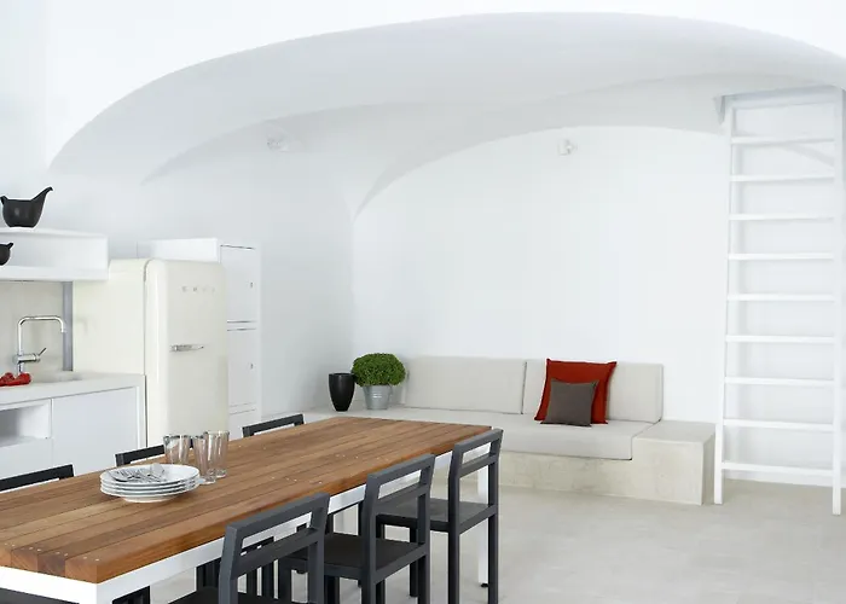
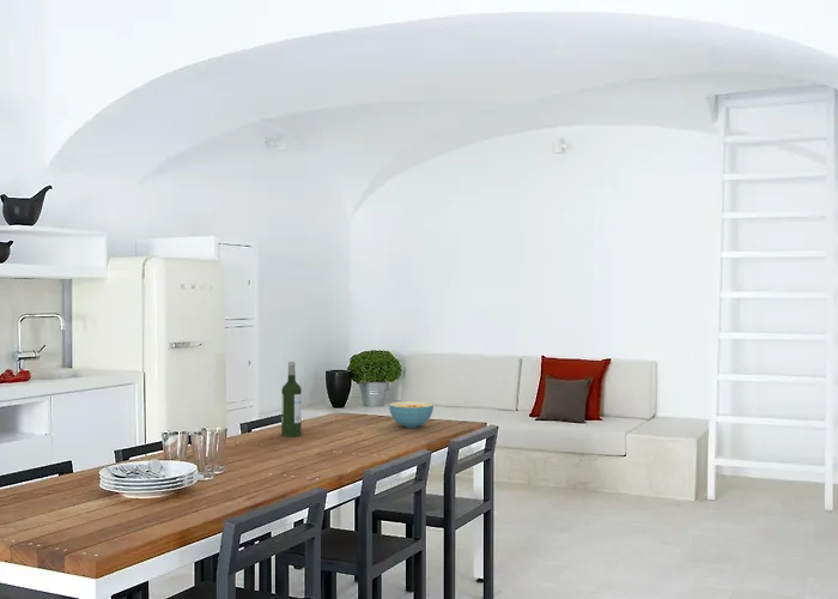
+ cereal bowl [388,400,435,429]
+ wine bottle [280,361,303,438]
